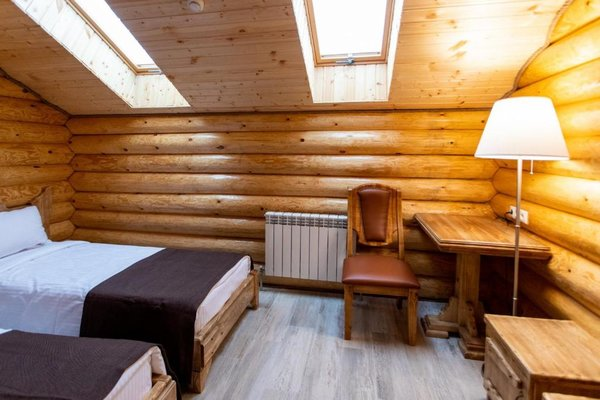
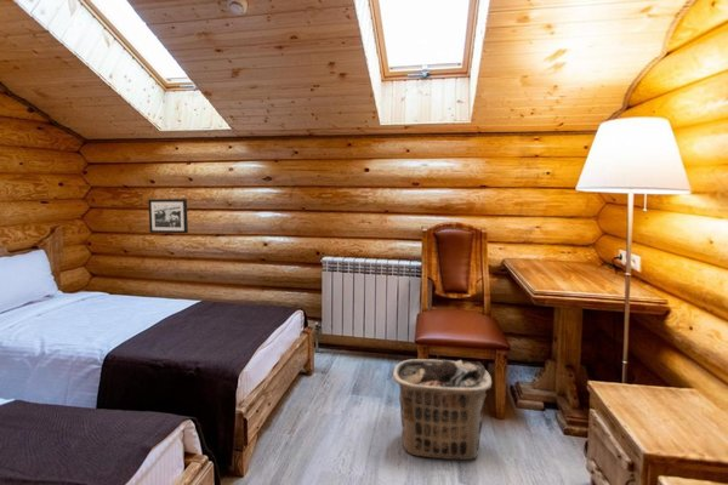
+ picture frame [147,198,189,234]
+ clothes hamper [392,358,493,461]
